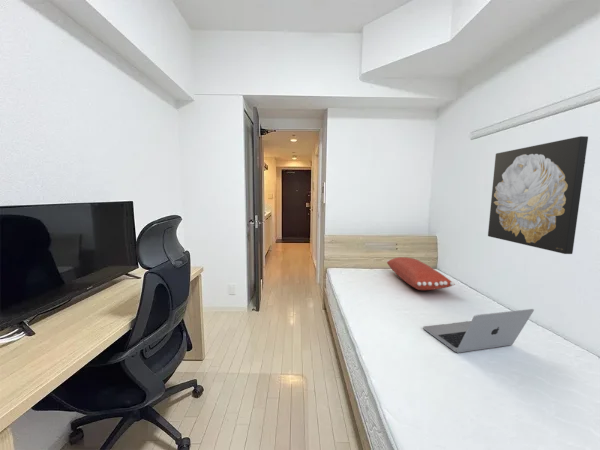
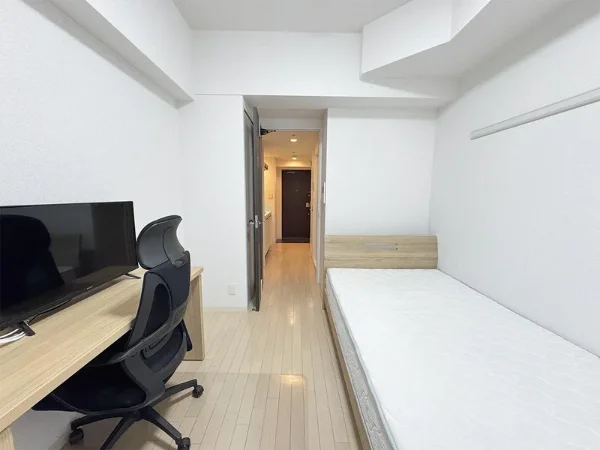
- wall art [487,135,589,255]
- laptop [422,308,535,354]
- pillow [386,256,456,291]
